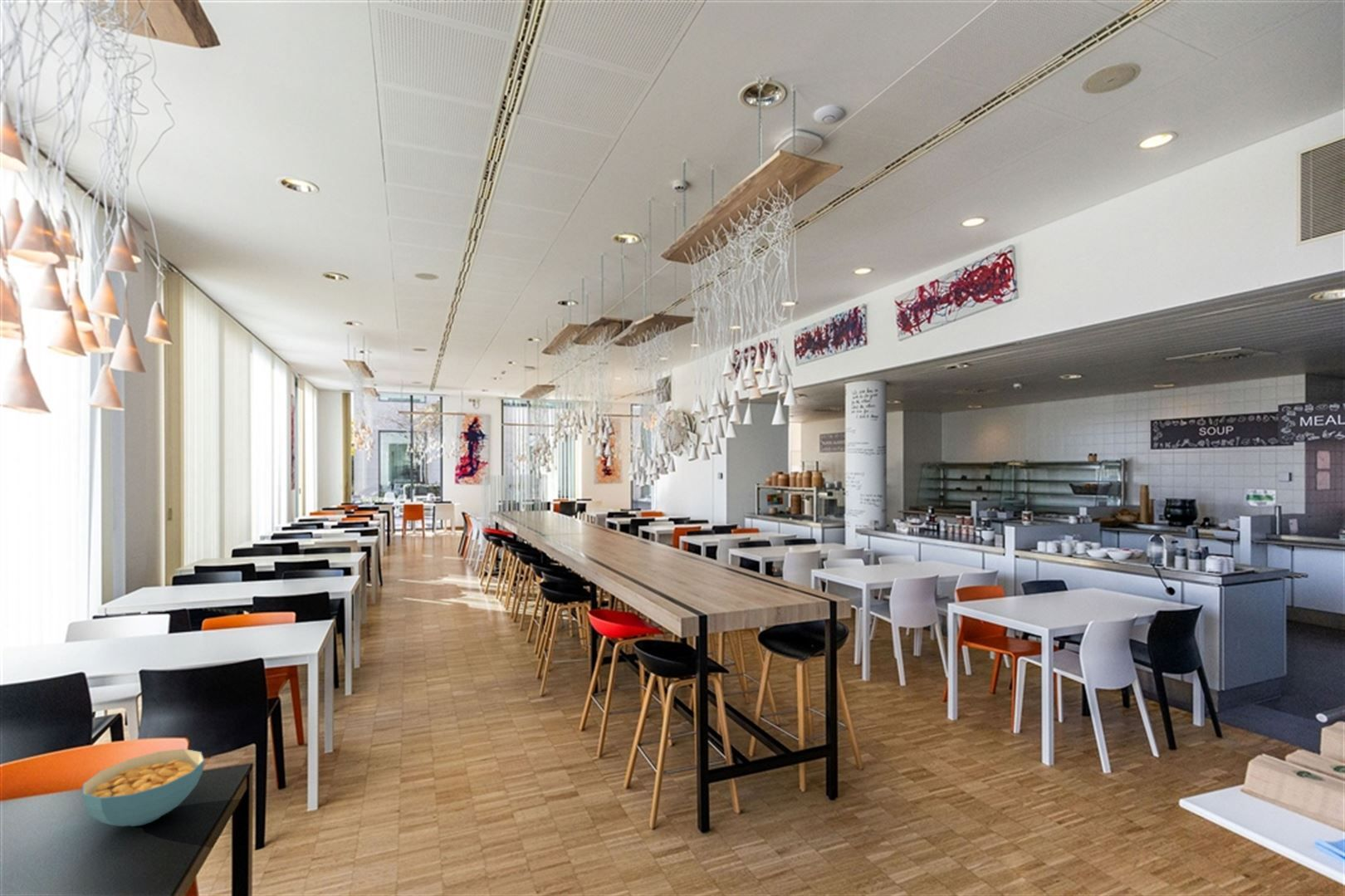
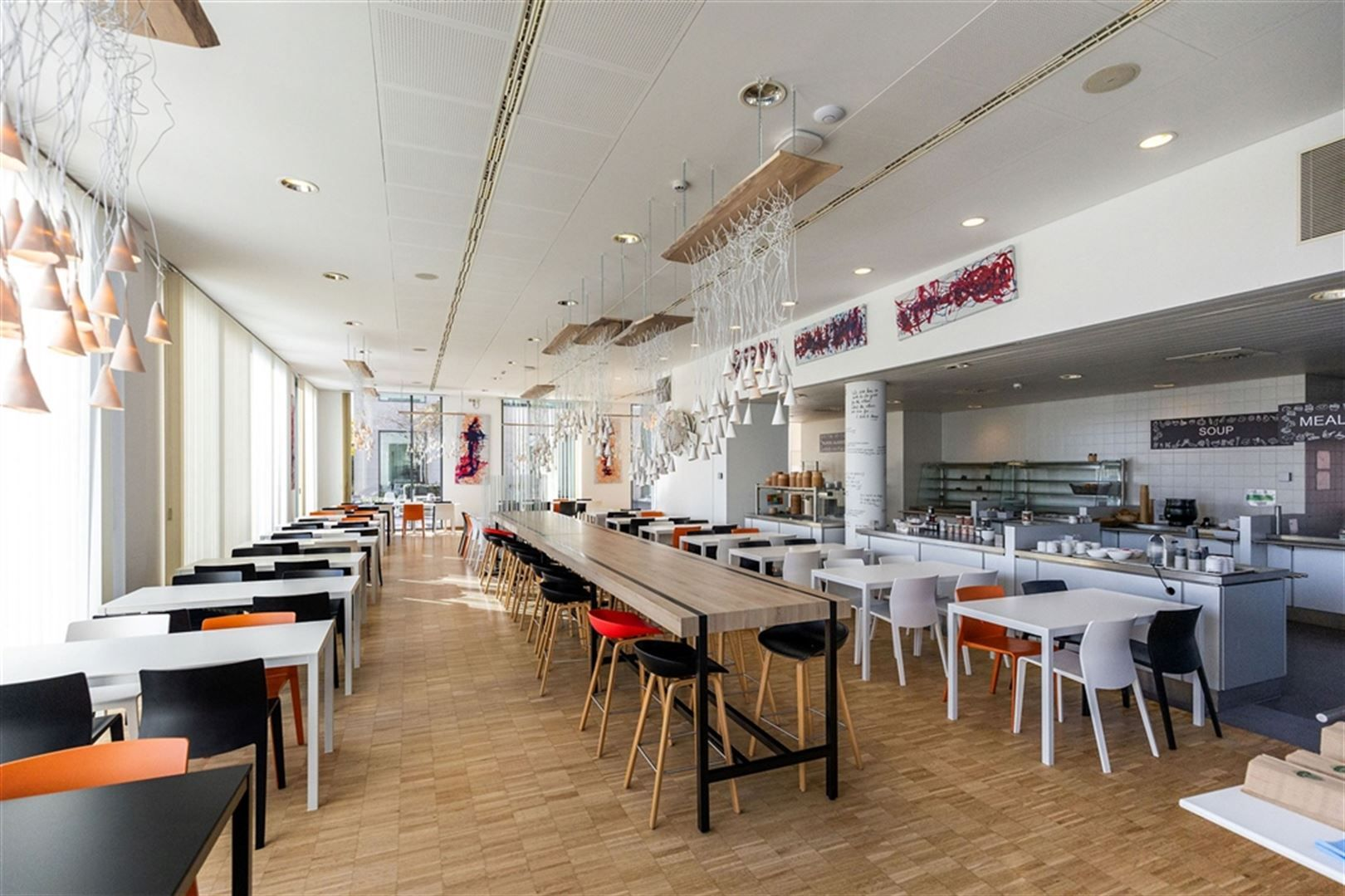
- cereal bowl [81,748,205,827]
